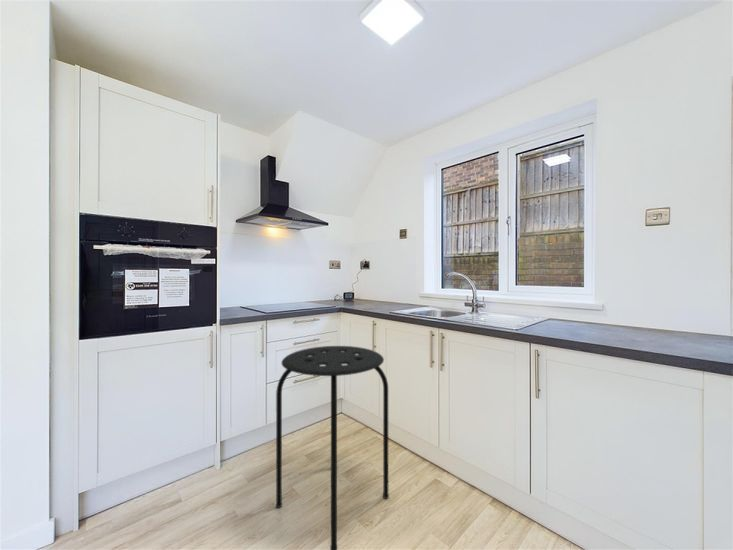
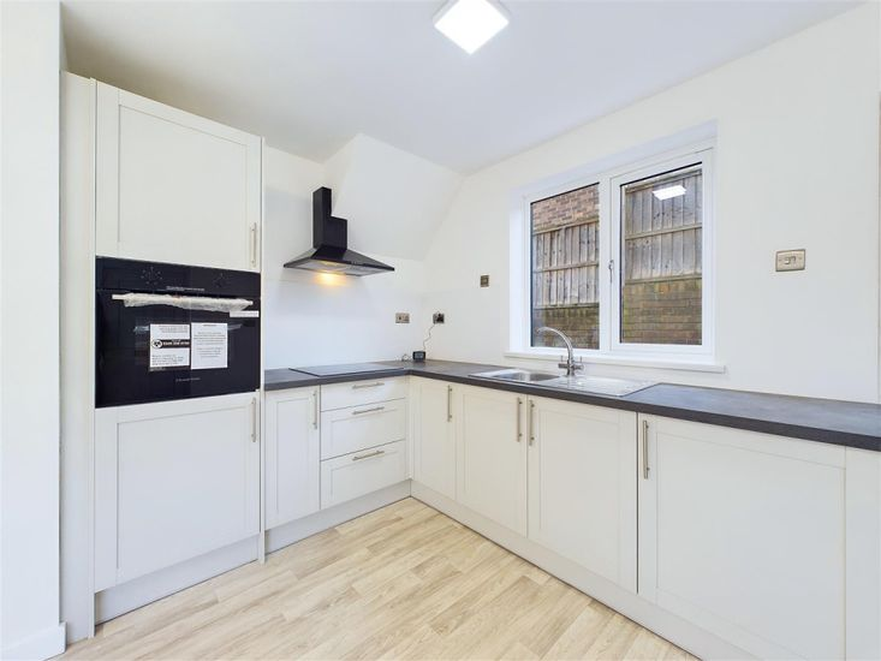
- stool [275,345,390,550]
